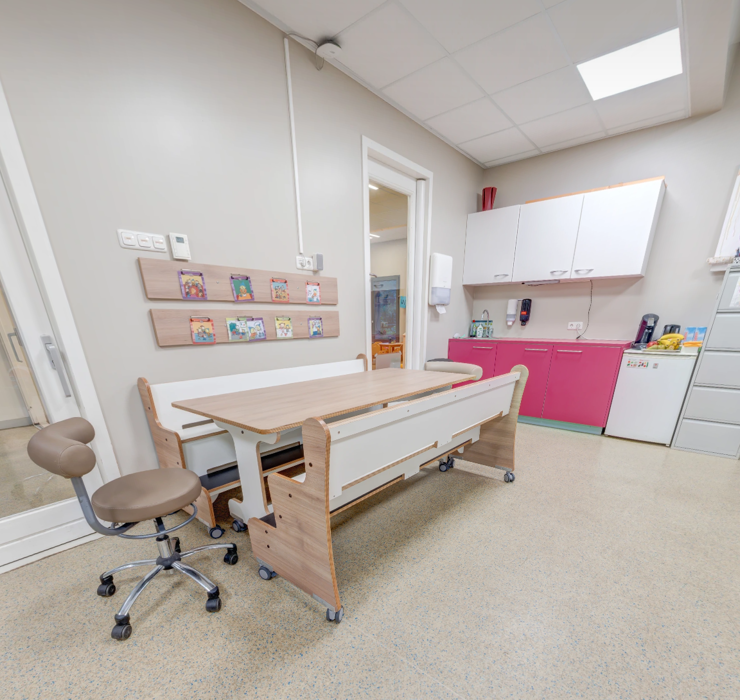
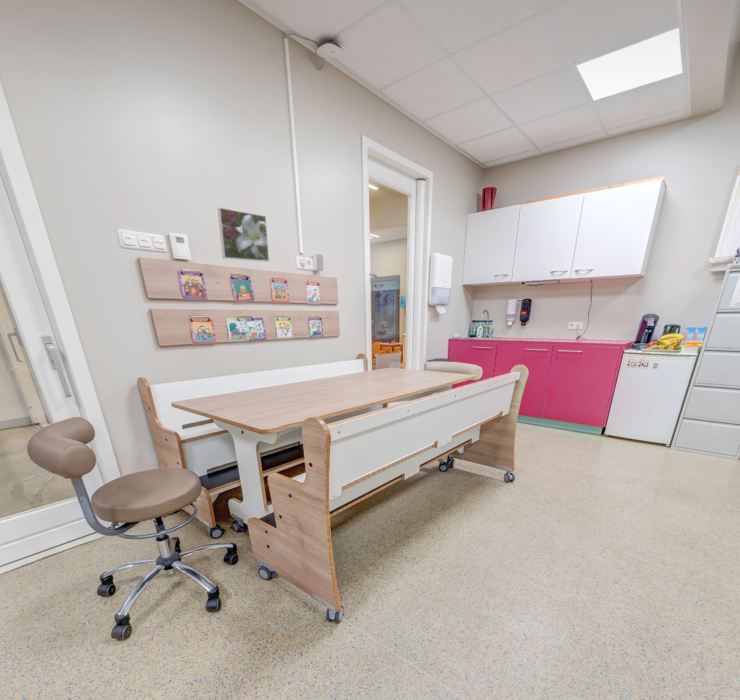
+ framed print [217,206,270,263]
